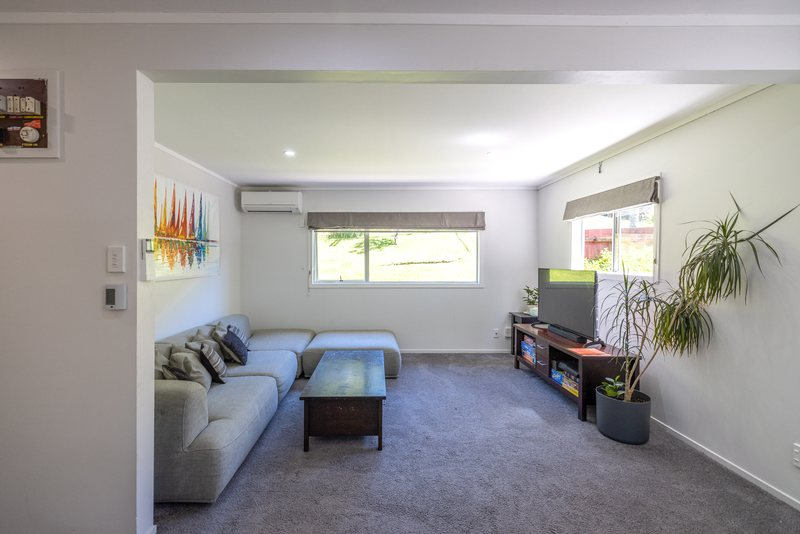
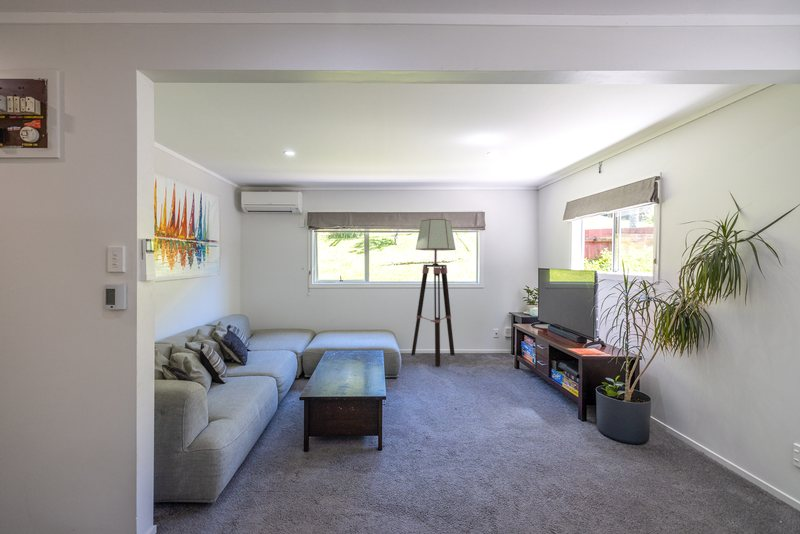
+ floor lamp [410,218,456,367]
